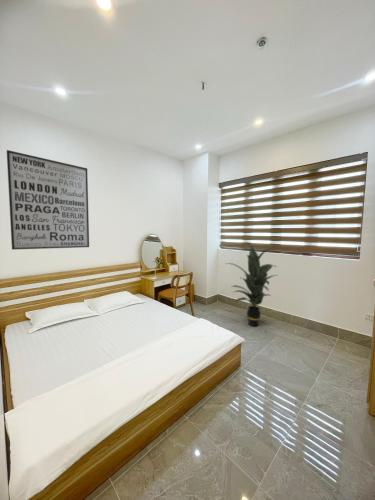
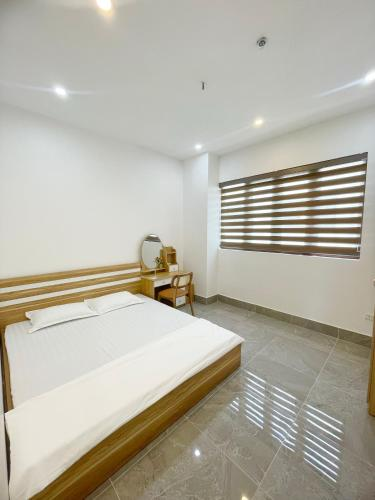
- wall art [6,149,90,251]
- indoor plant [226,241,281,327]
